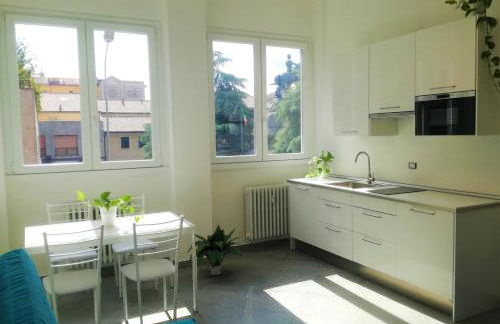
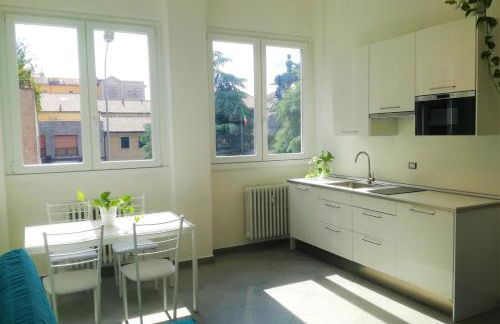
- potted plant [186,223,243,276]
